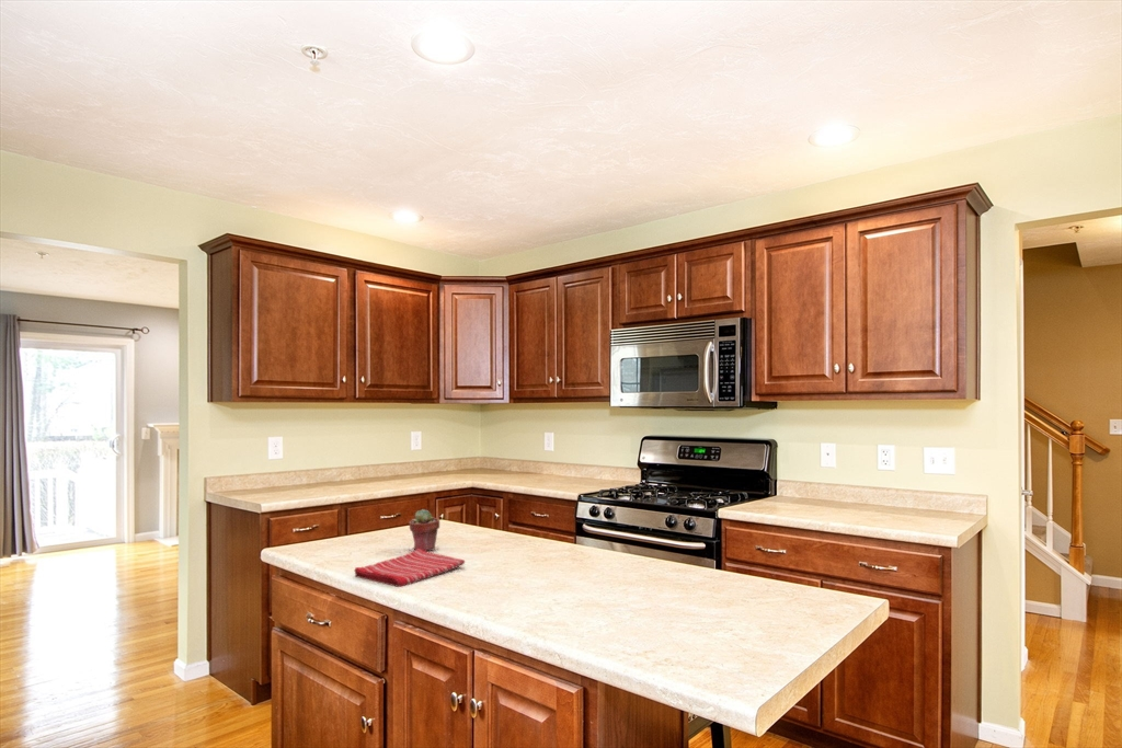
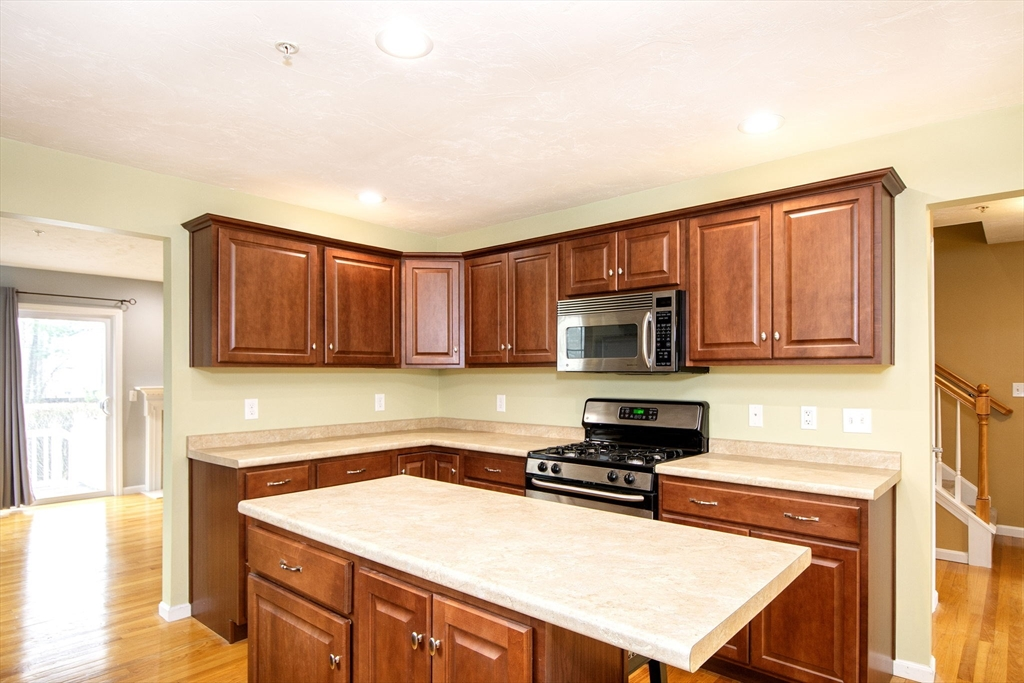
- dish towel [353,549,466,588]
- potted succulent [408,508,440,552]
